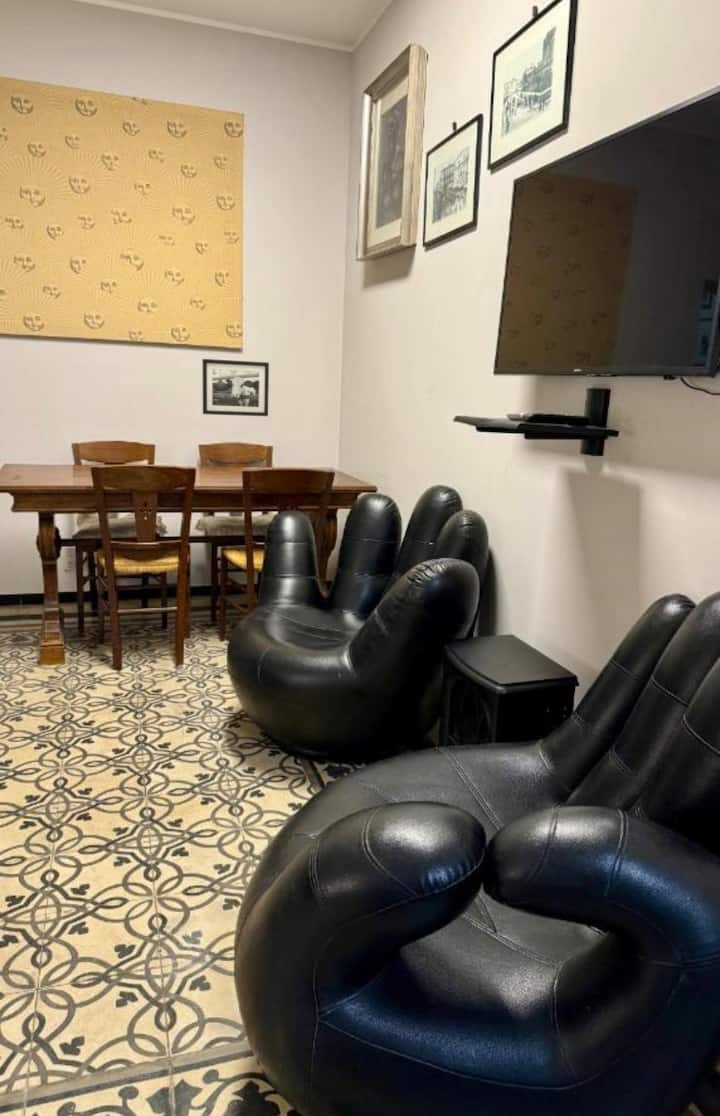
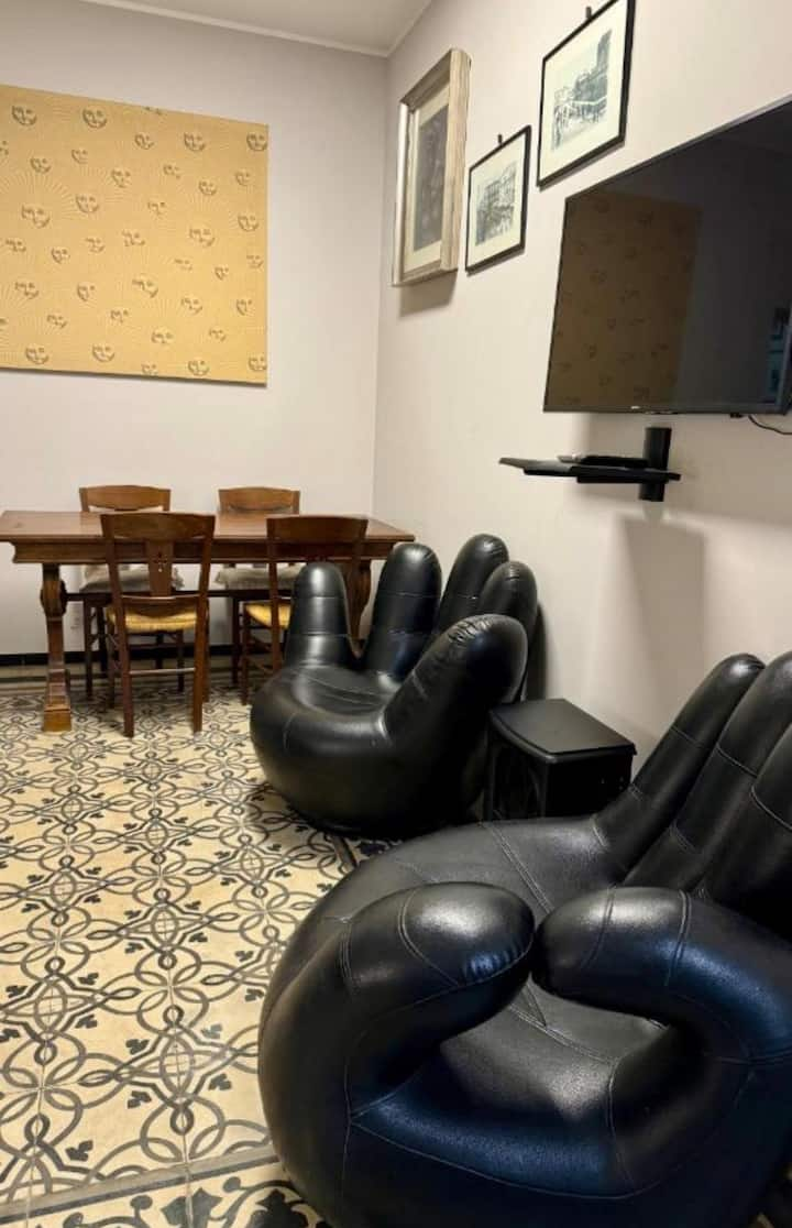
- picture frame [201,358,270,417]
